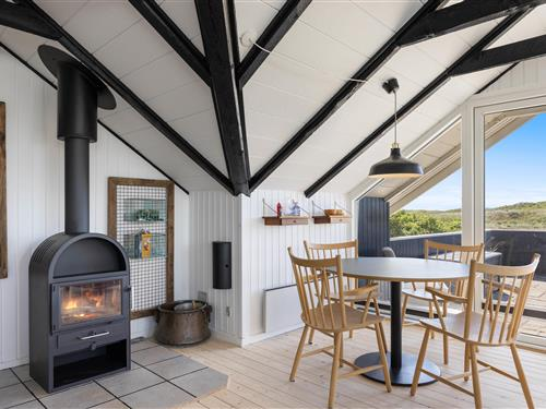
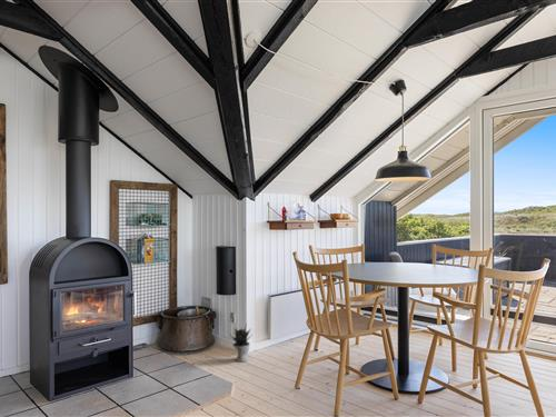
+ potted plant [230,322,254,364]
